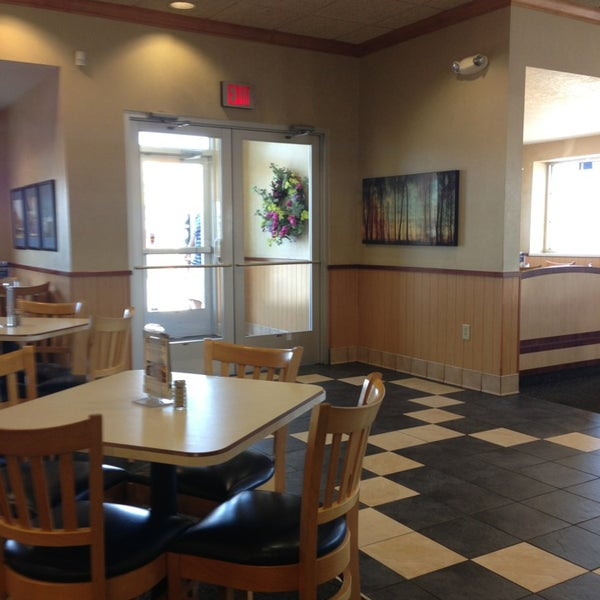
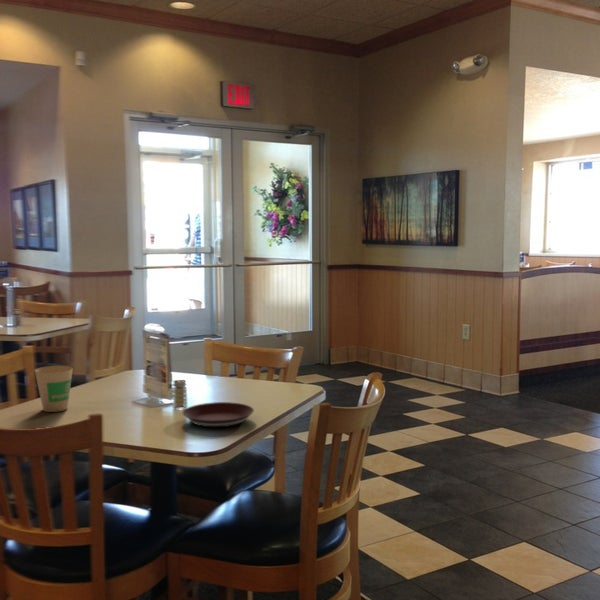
+ plate [181,401,255,428]
+ paper cup [34,365,74,413]
